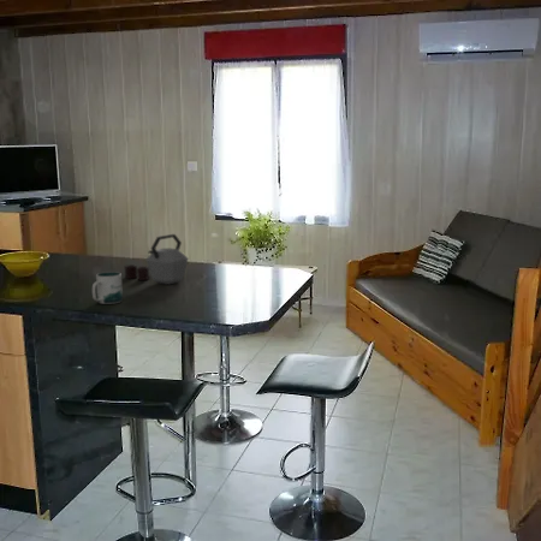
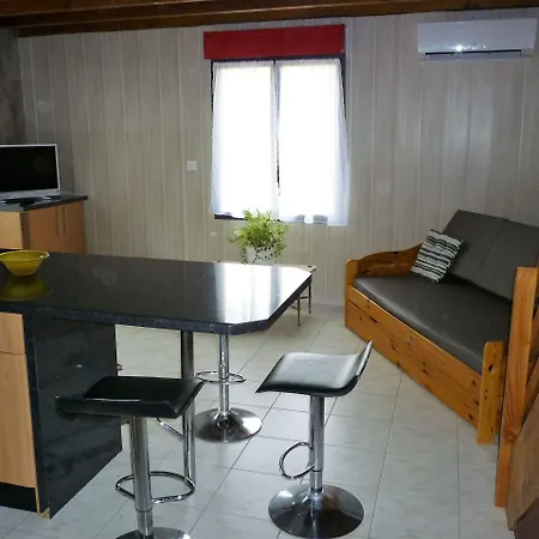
- mug [91,270,124,305]
- kettle [124,233,190,286]
